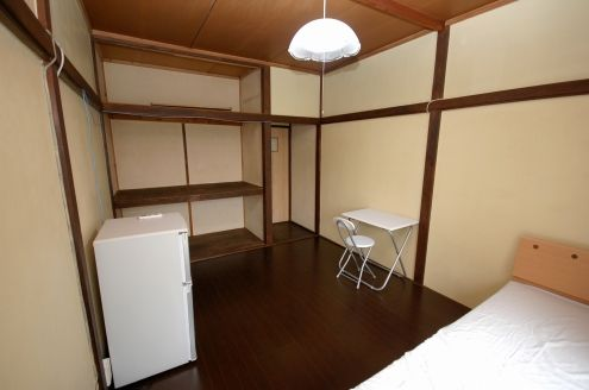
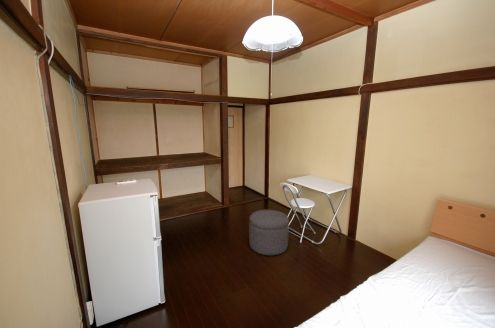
+ ottoman [248,209,290,256]
